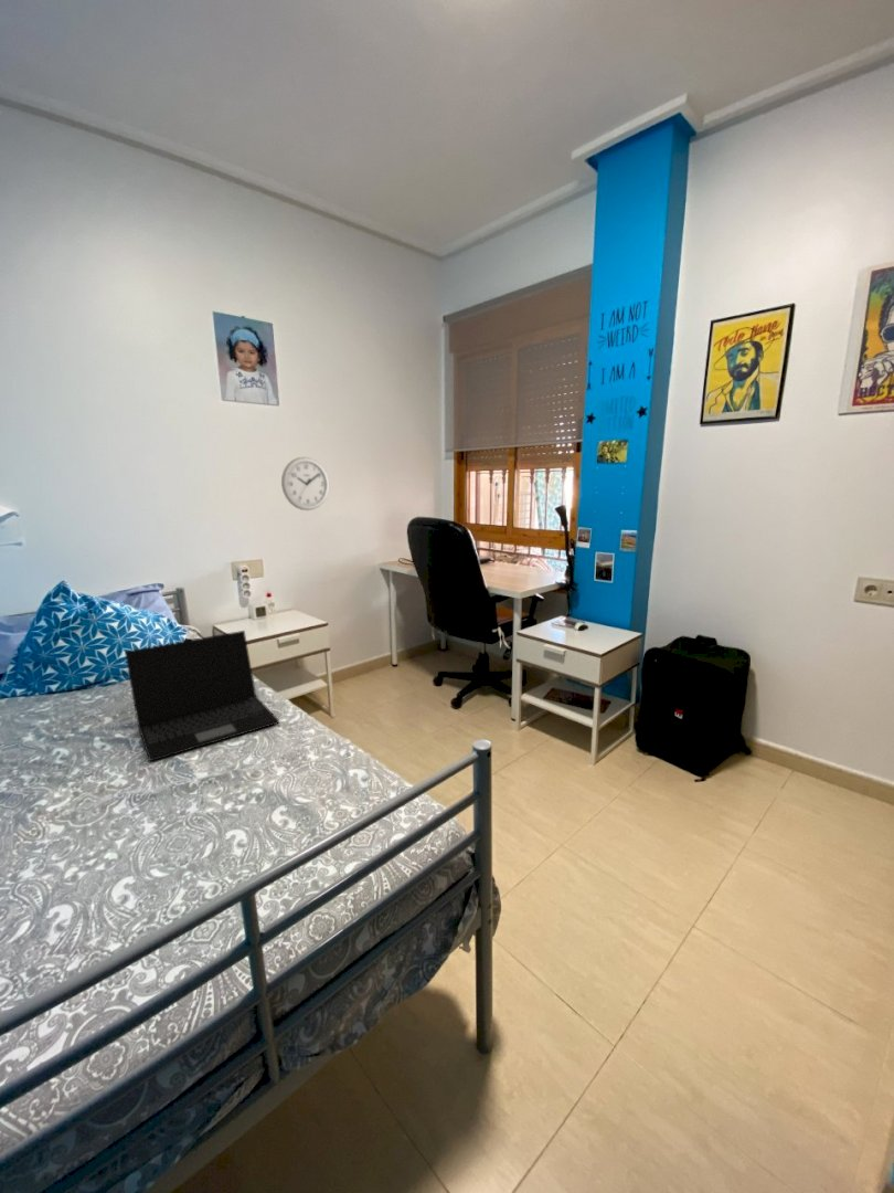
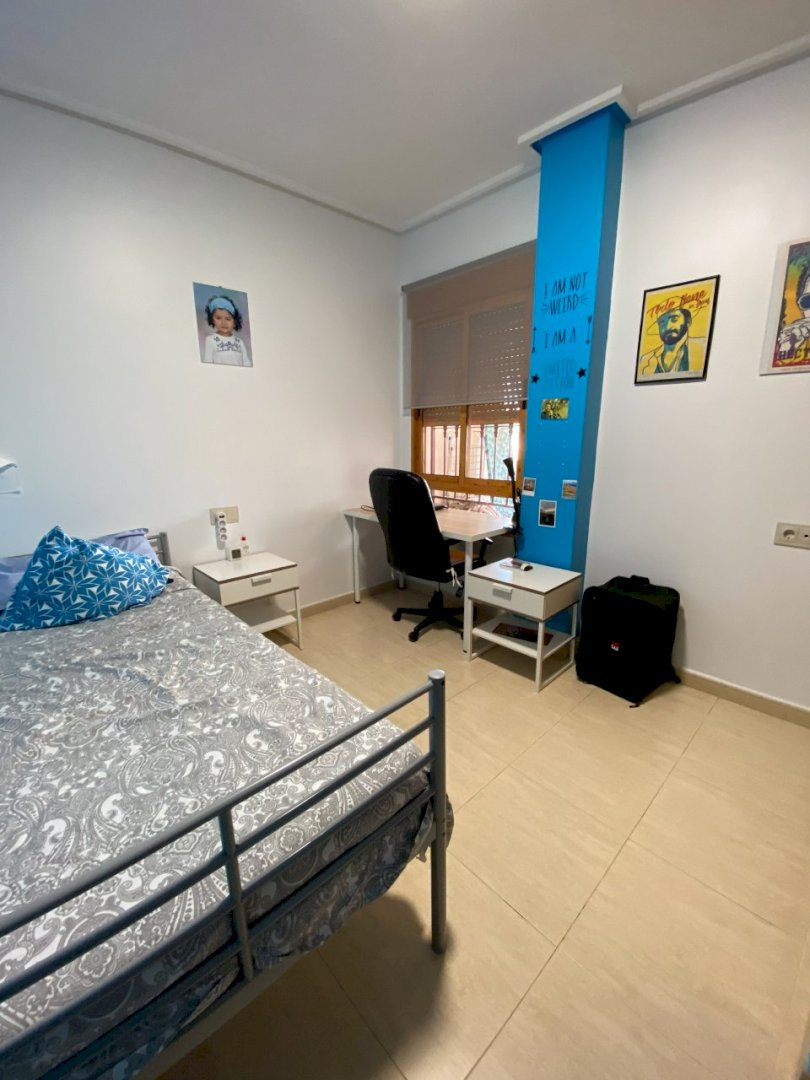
- wall clock [280,456,330,511]
- laptop [124,630,280,762]
